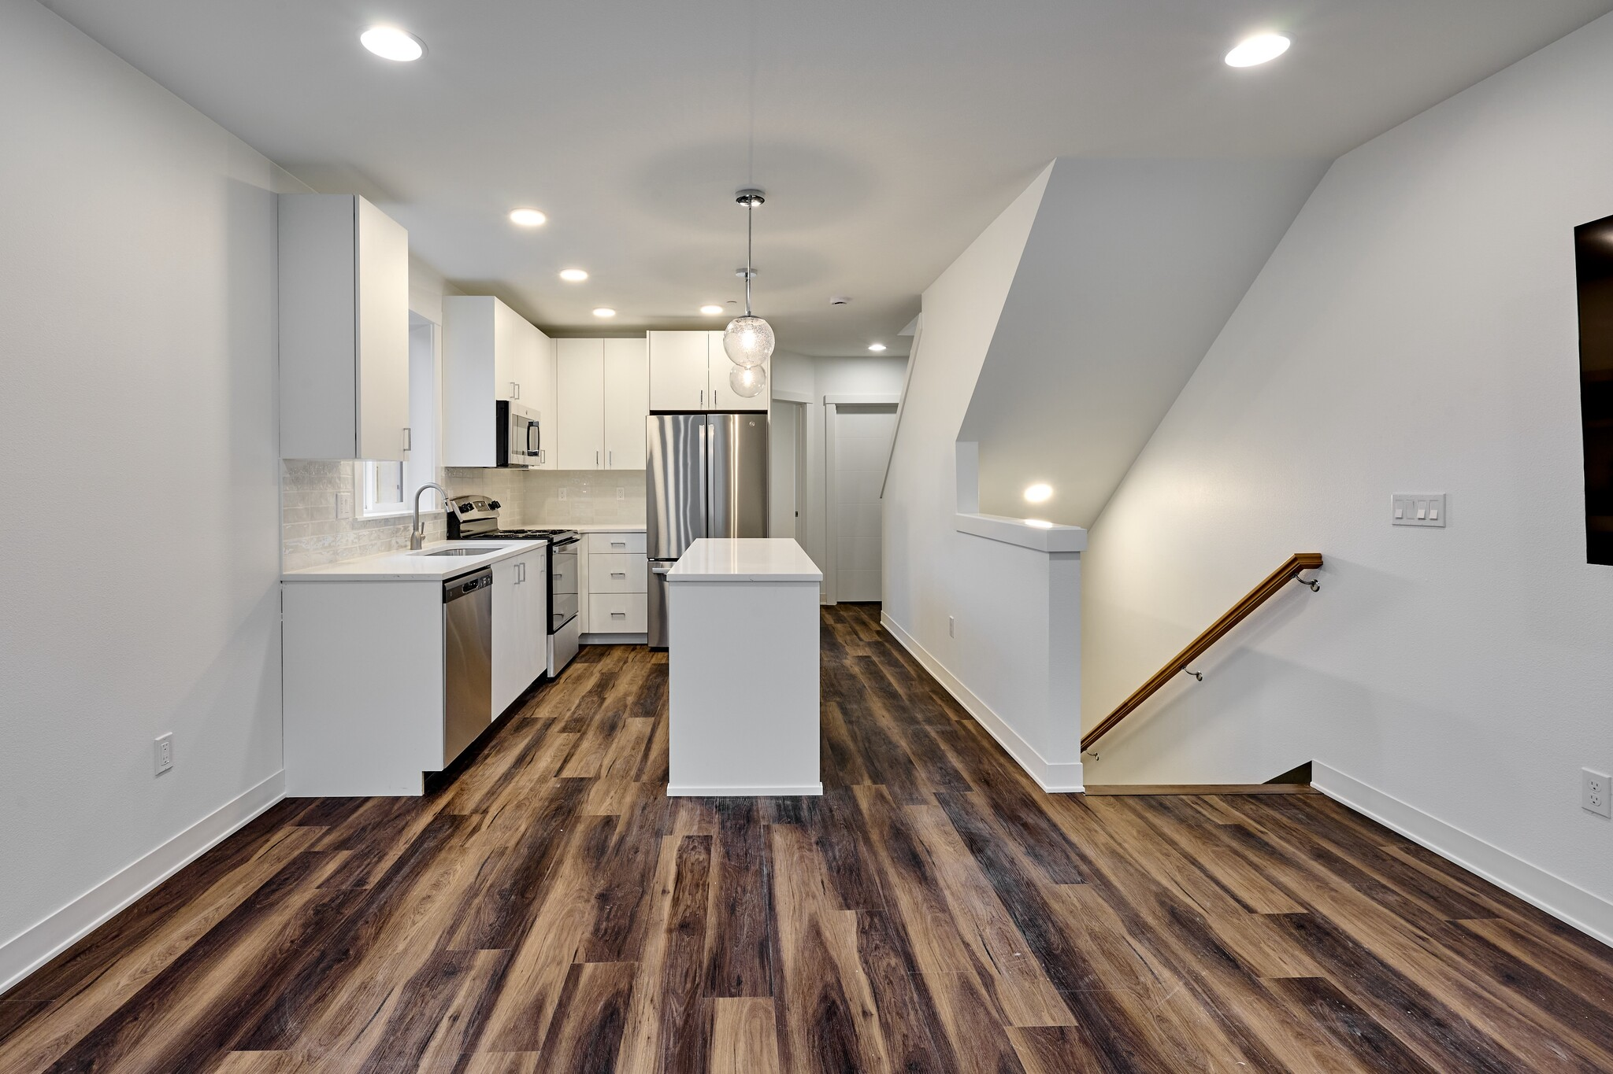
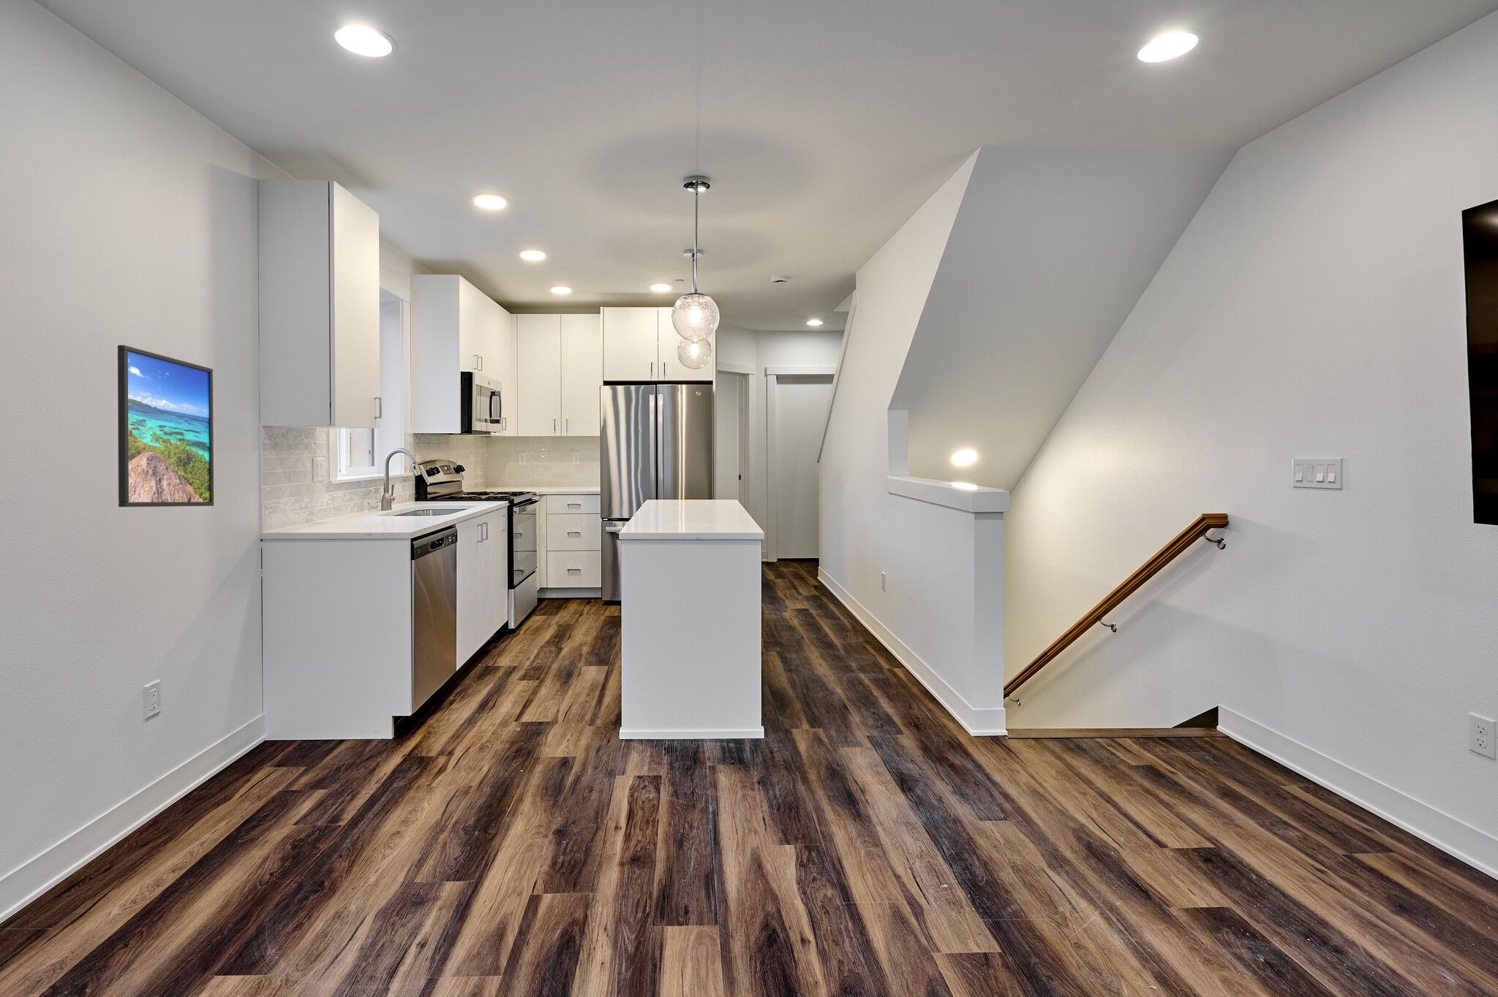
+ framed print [117,344,214,507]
